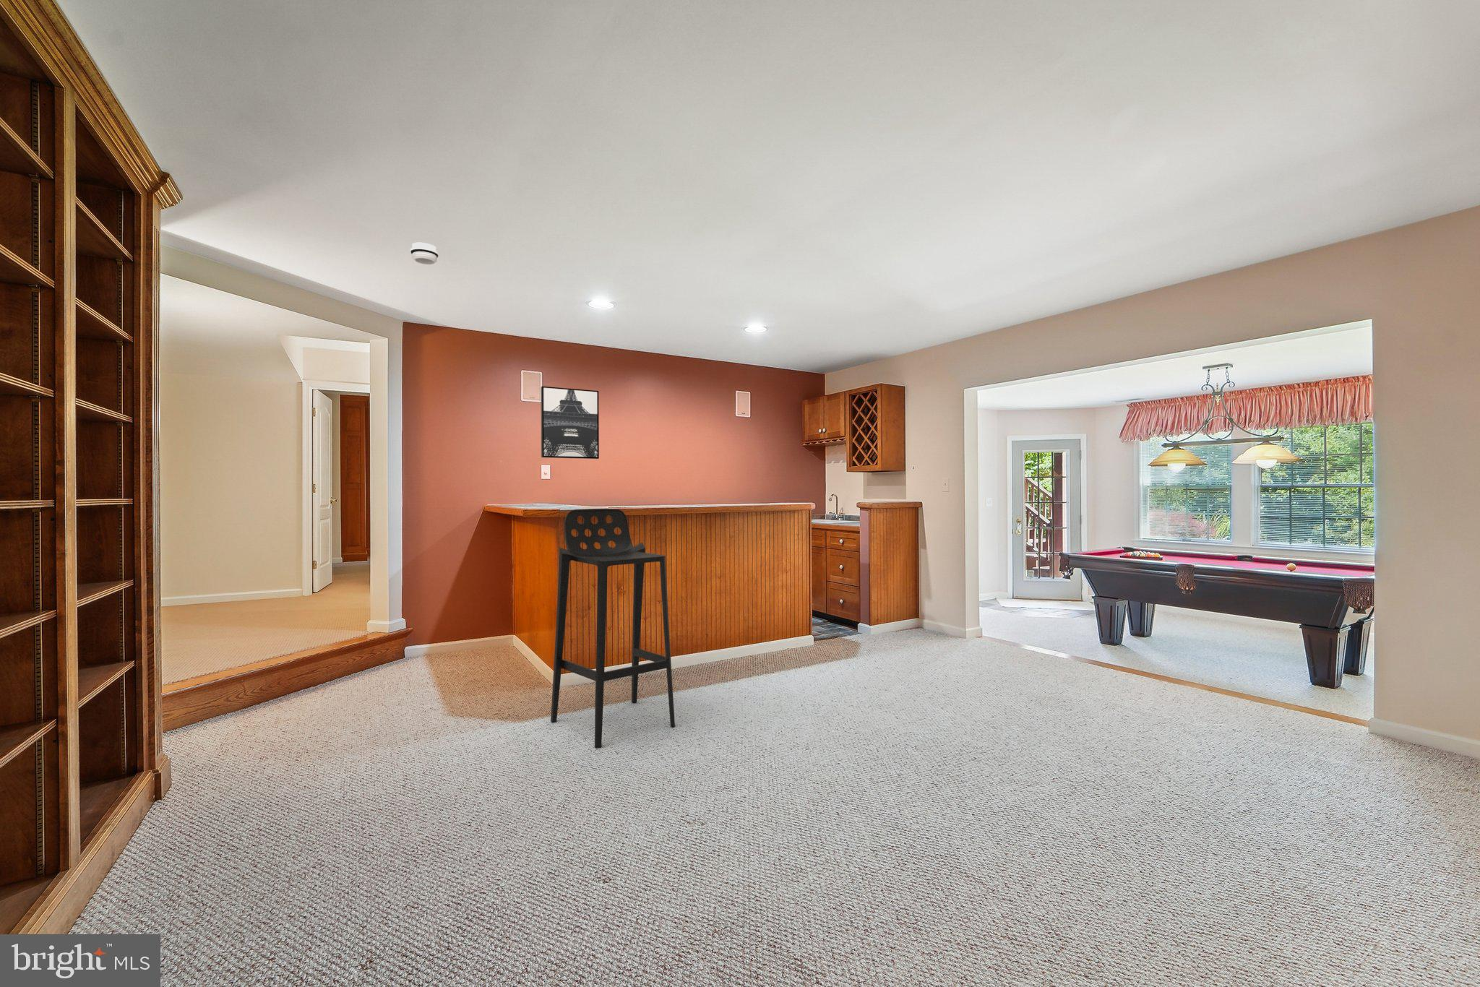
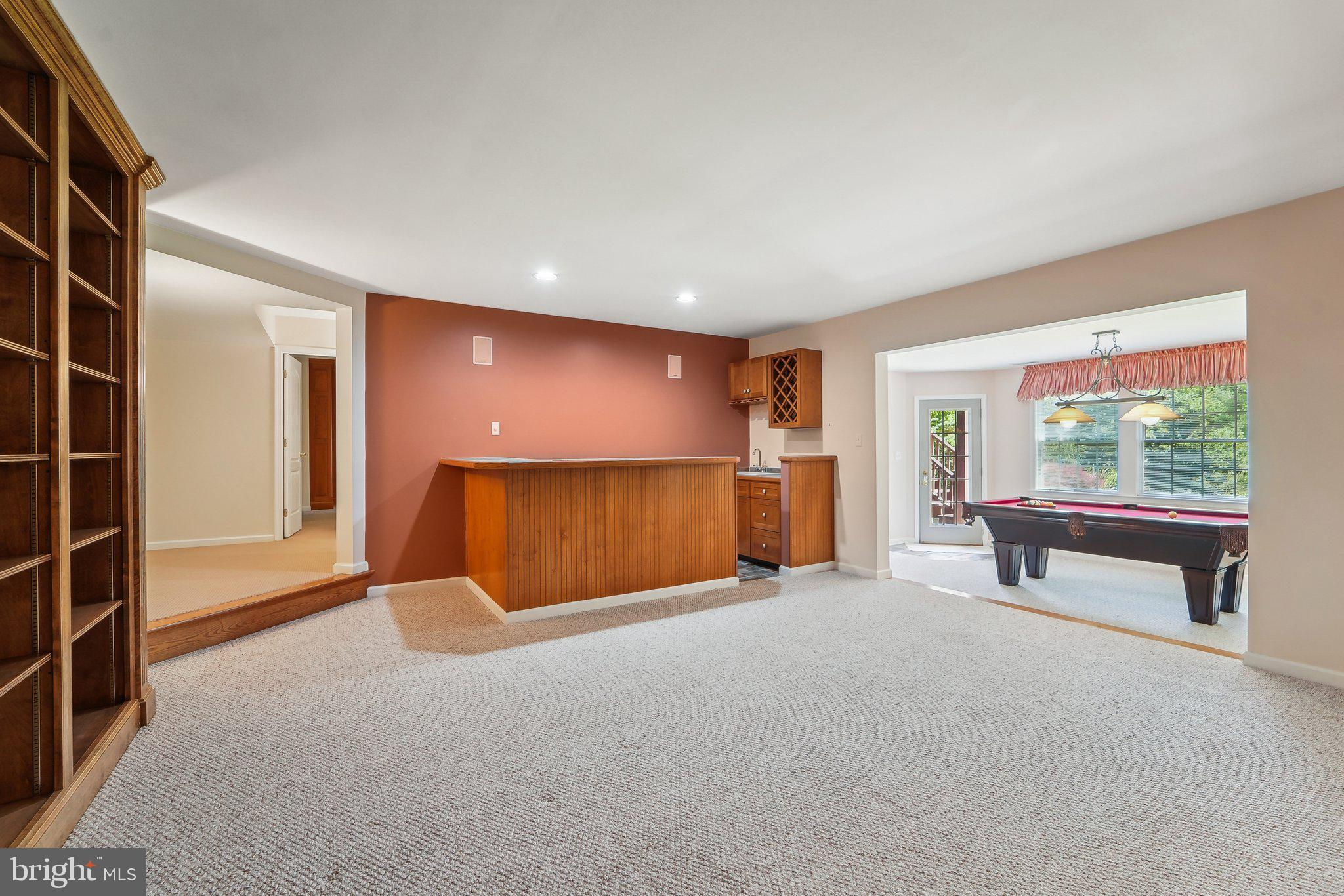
- wall art [541,386,600,459]
- smoke detector [410,242,439,265]
- bar stool [549,508,676,749]
